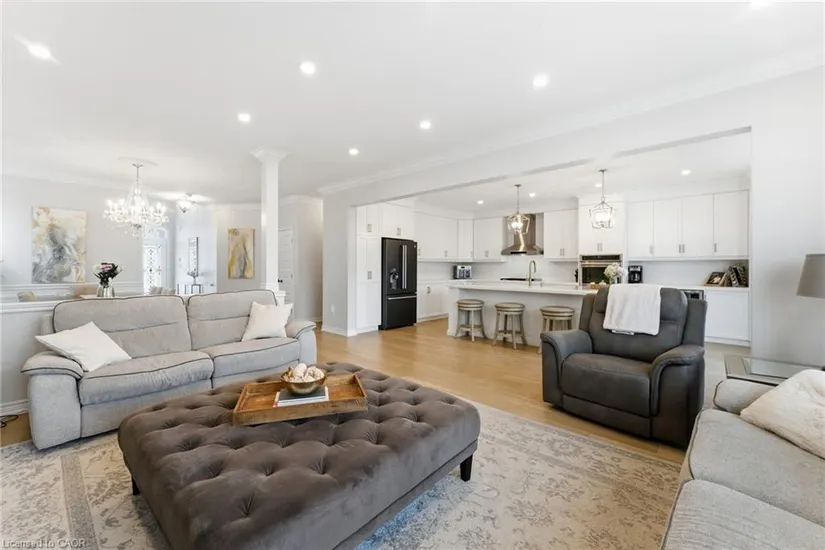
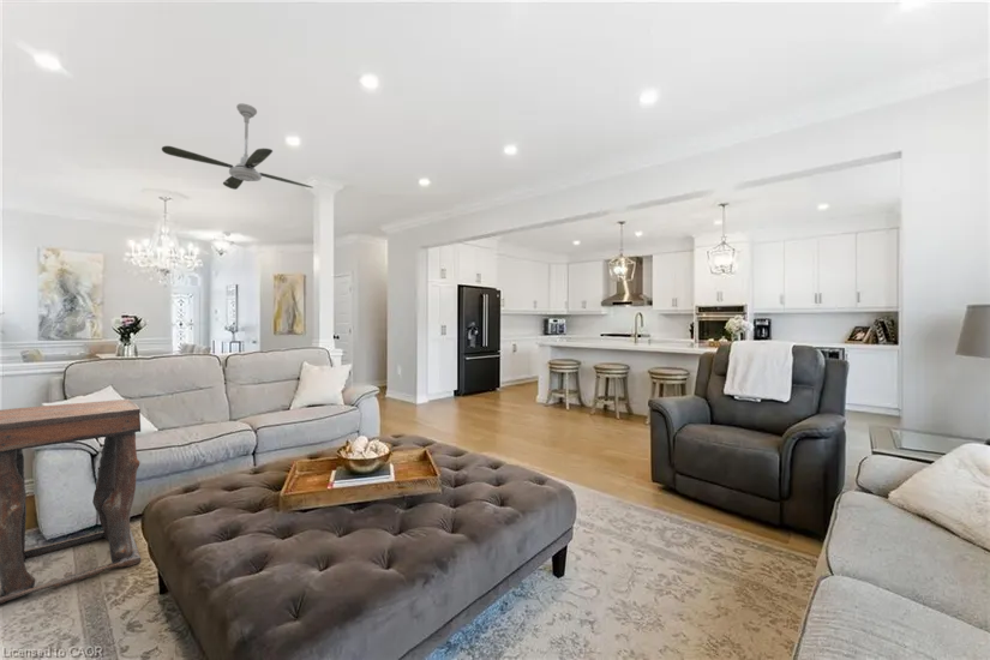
+ ceiling fan [161,102,313,191]
+ side table [0,398,143,605]
